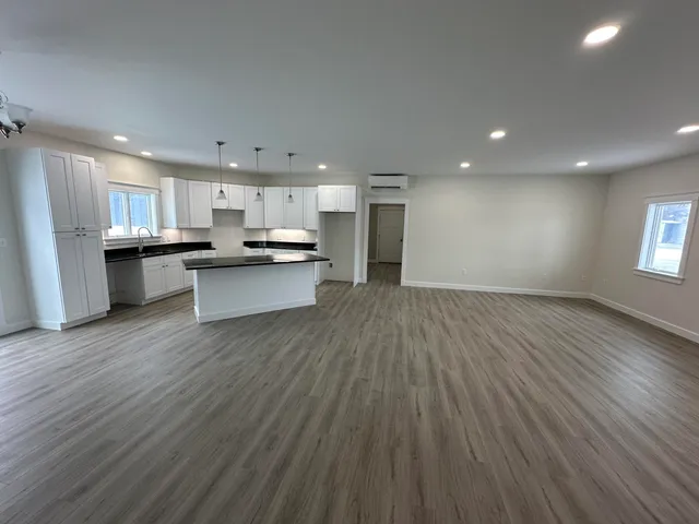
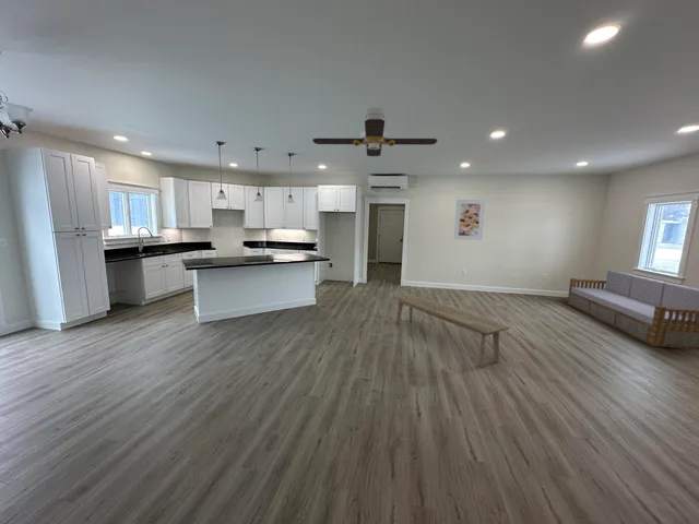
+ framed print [453,199,486,241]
+ bench [391,293,511,368]
+ sofa [567,269,699,350]
+ ceiling fan [312,107,438,157]
